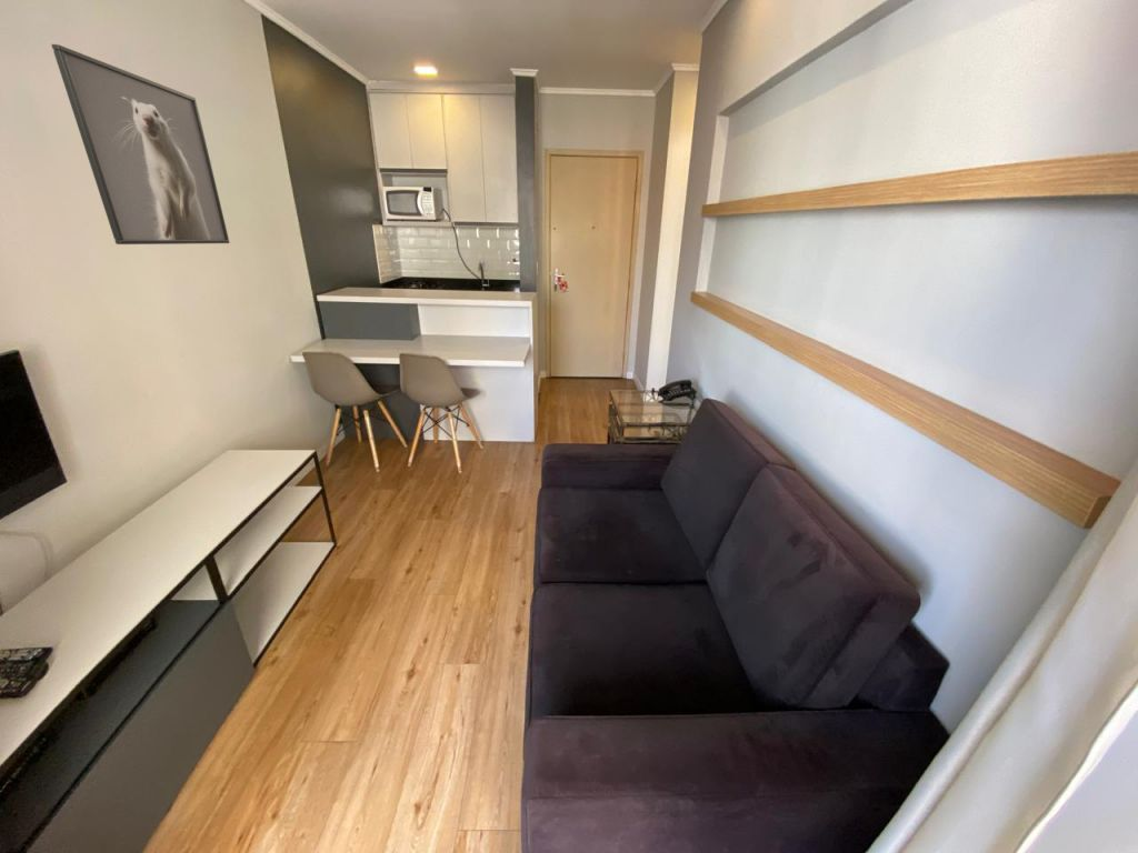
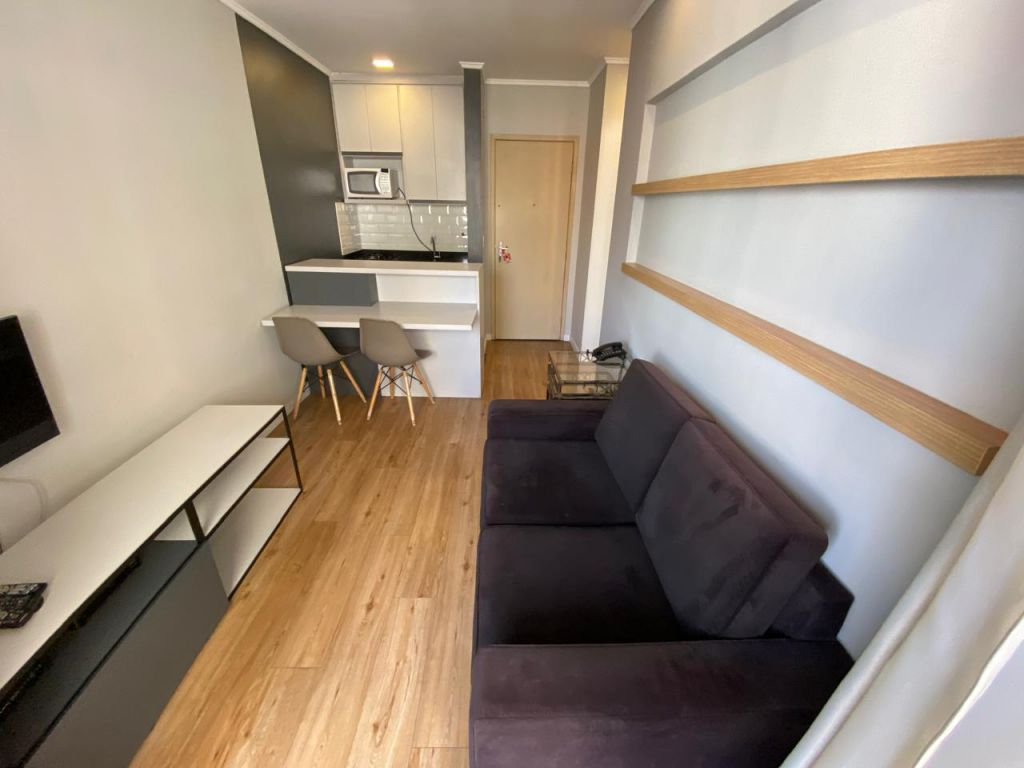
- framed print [50,43,231,245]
